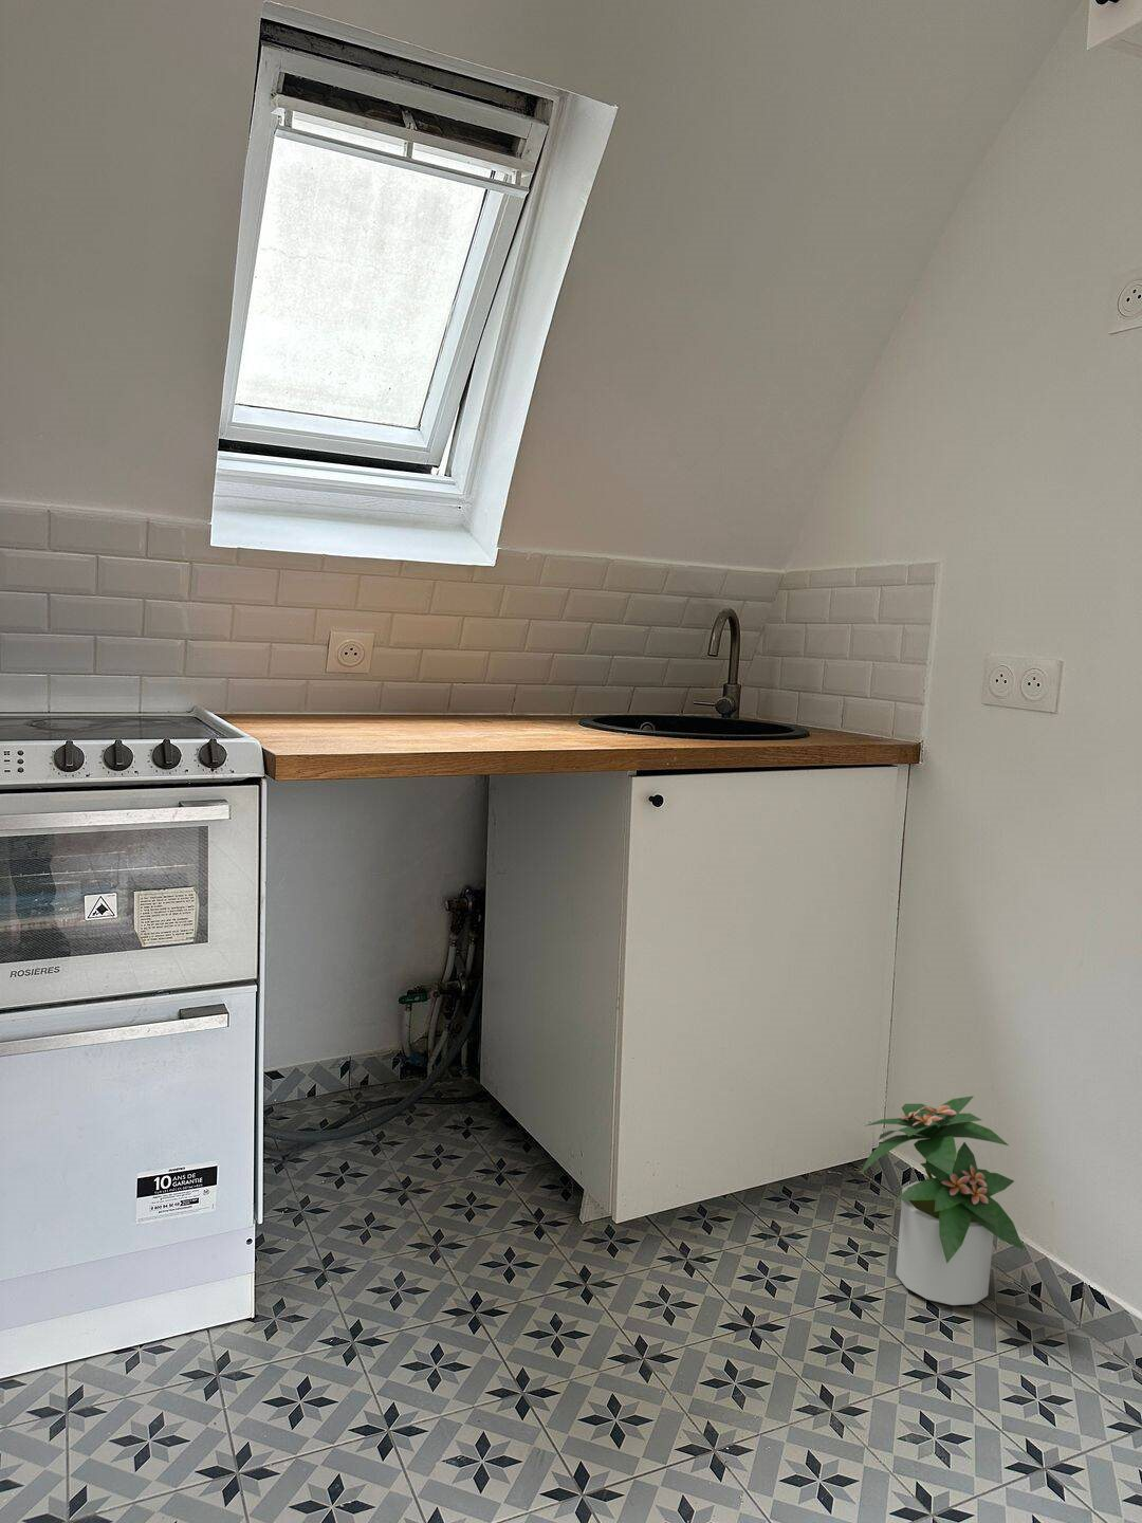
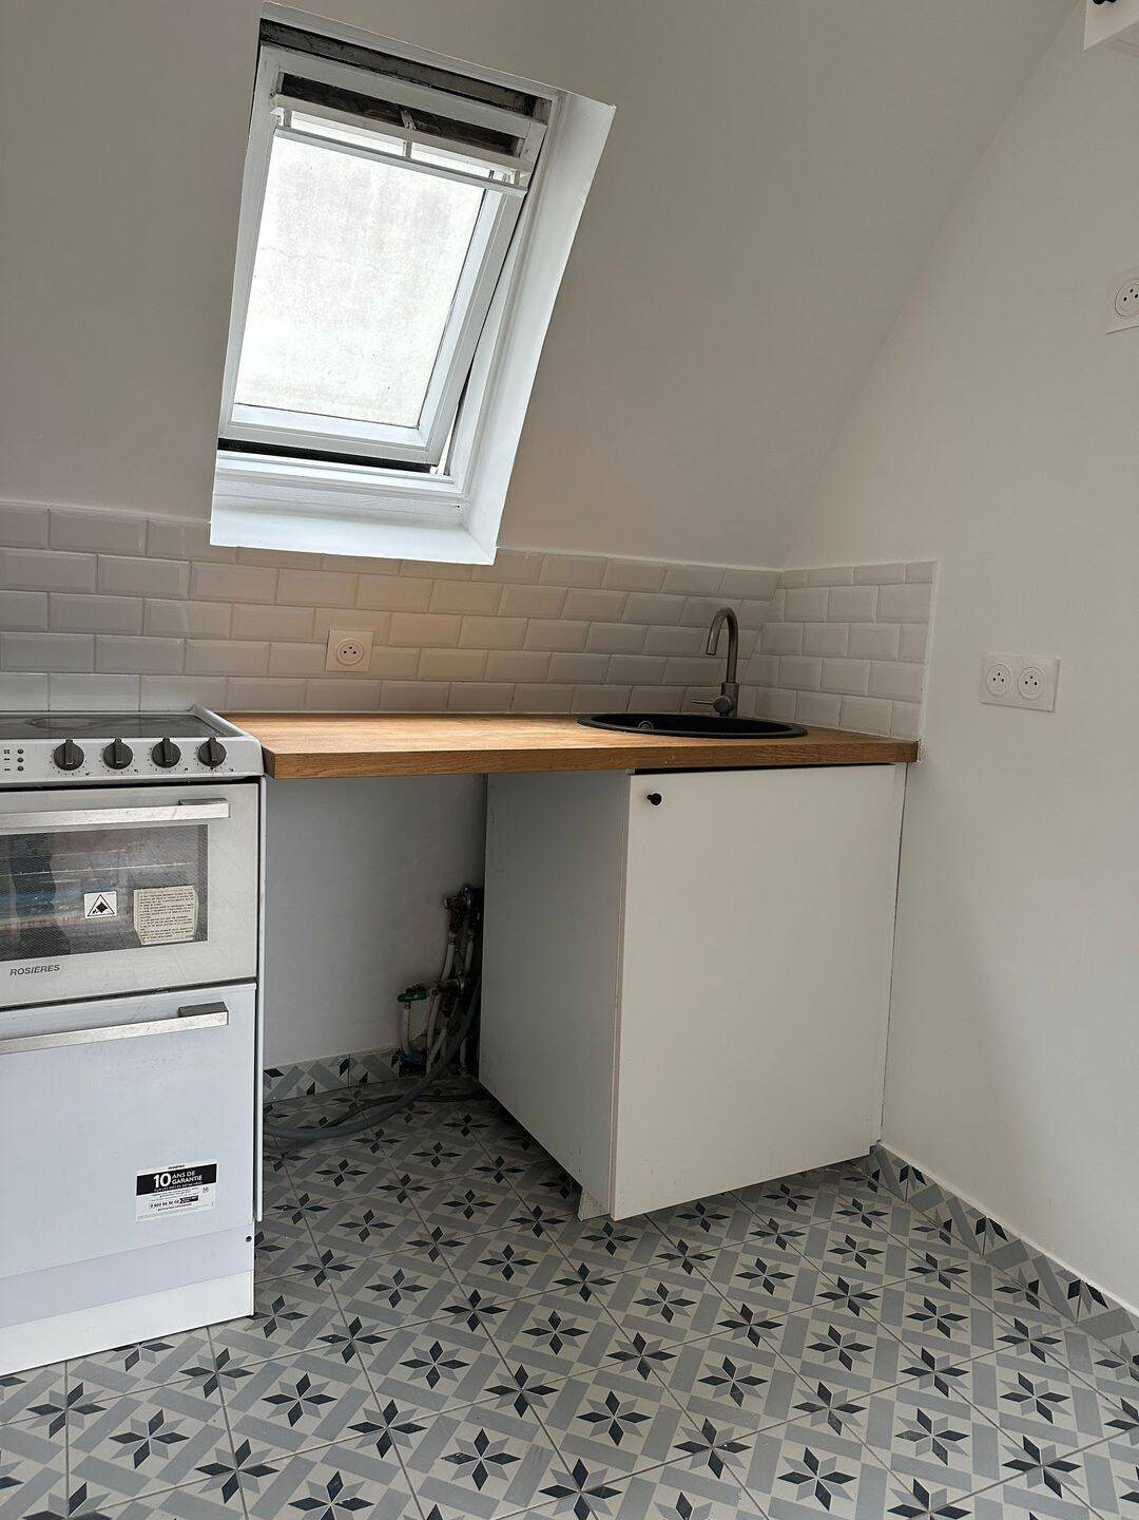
- potted plant [860,1095,1024,1306]
